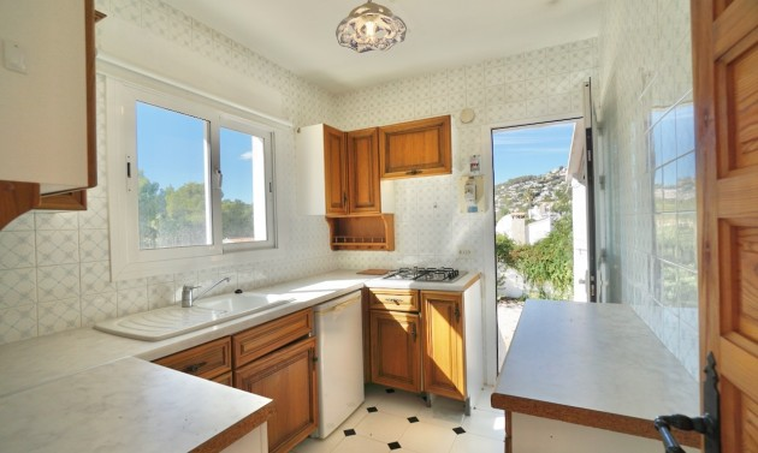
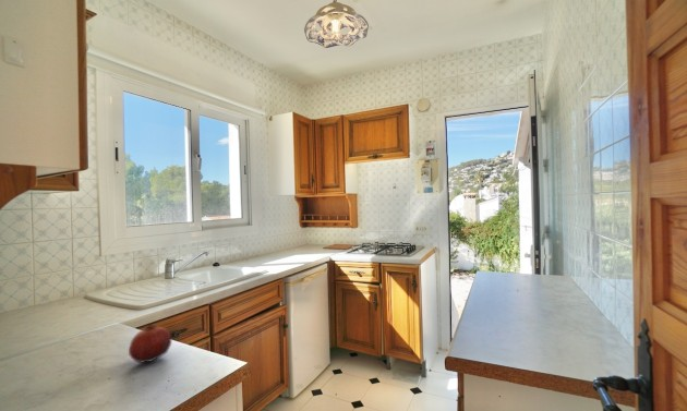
+ fruit [128,324,172,364]
